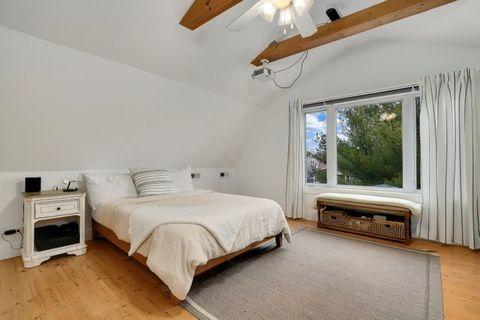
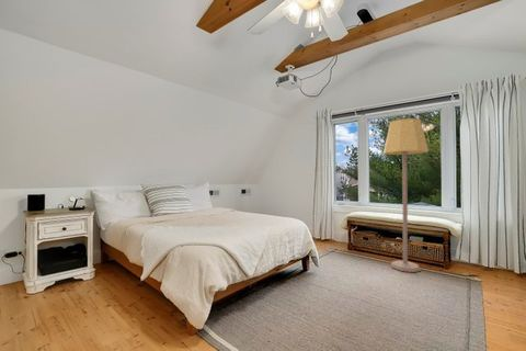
+ lamp [382,117,430,273]
